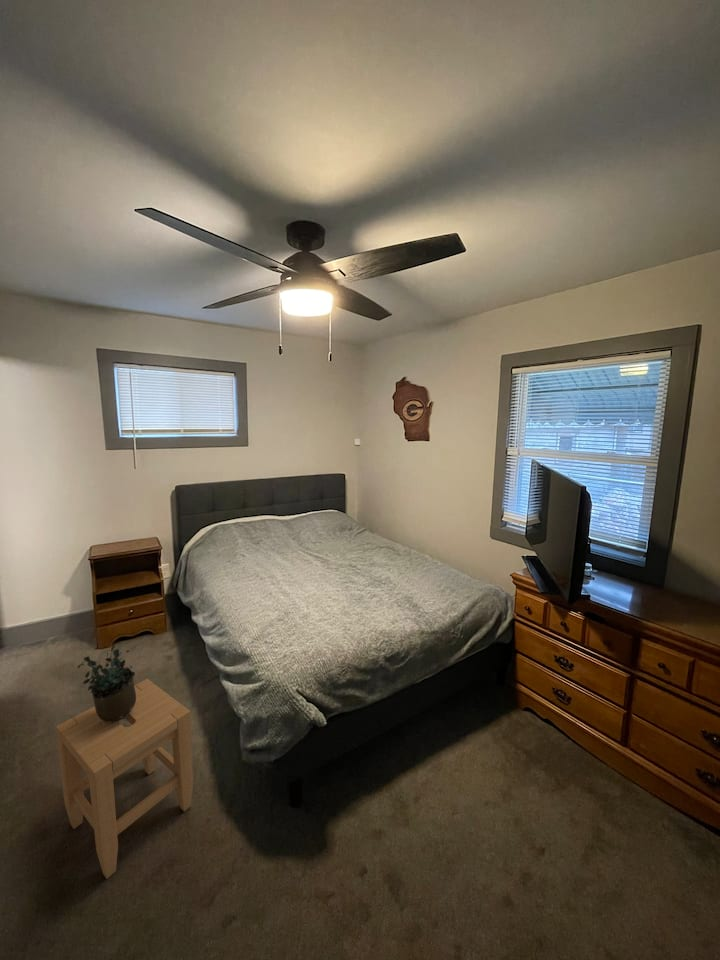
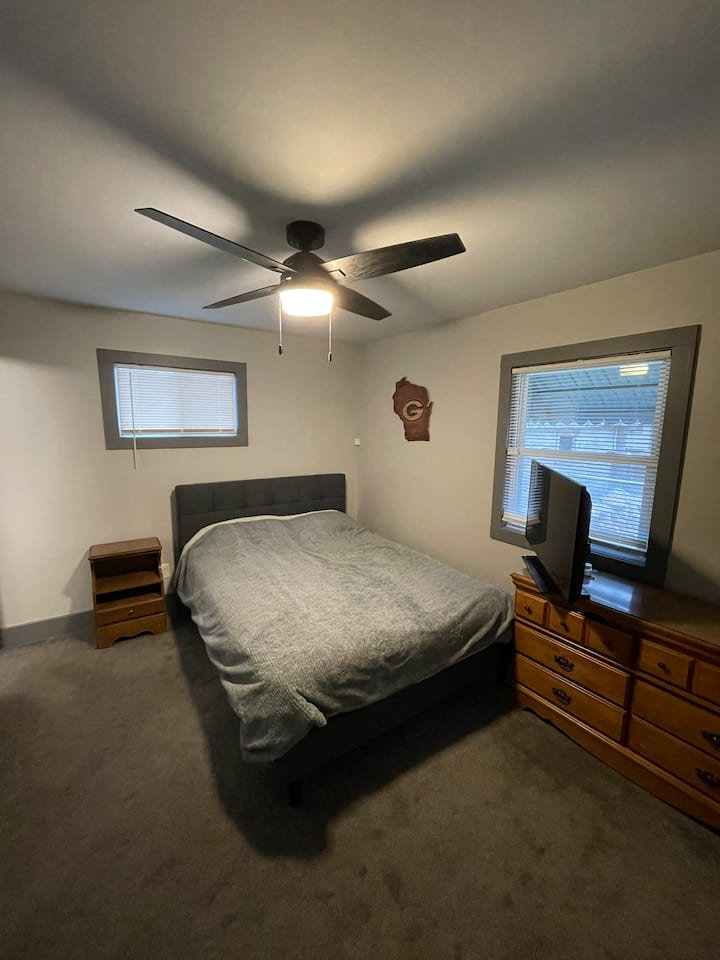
- stool [55,678,194,880]
- potted plant [76,644,136,722]
